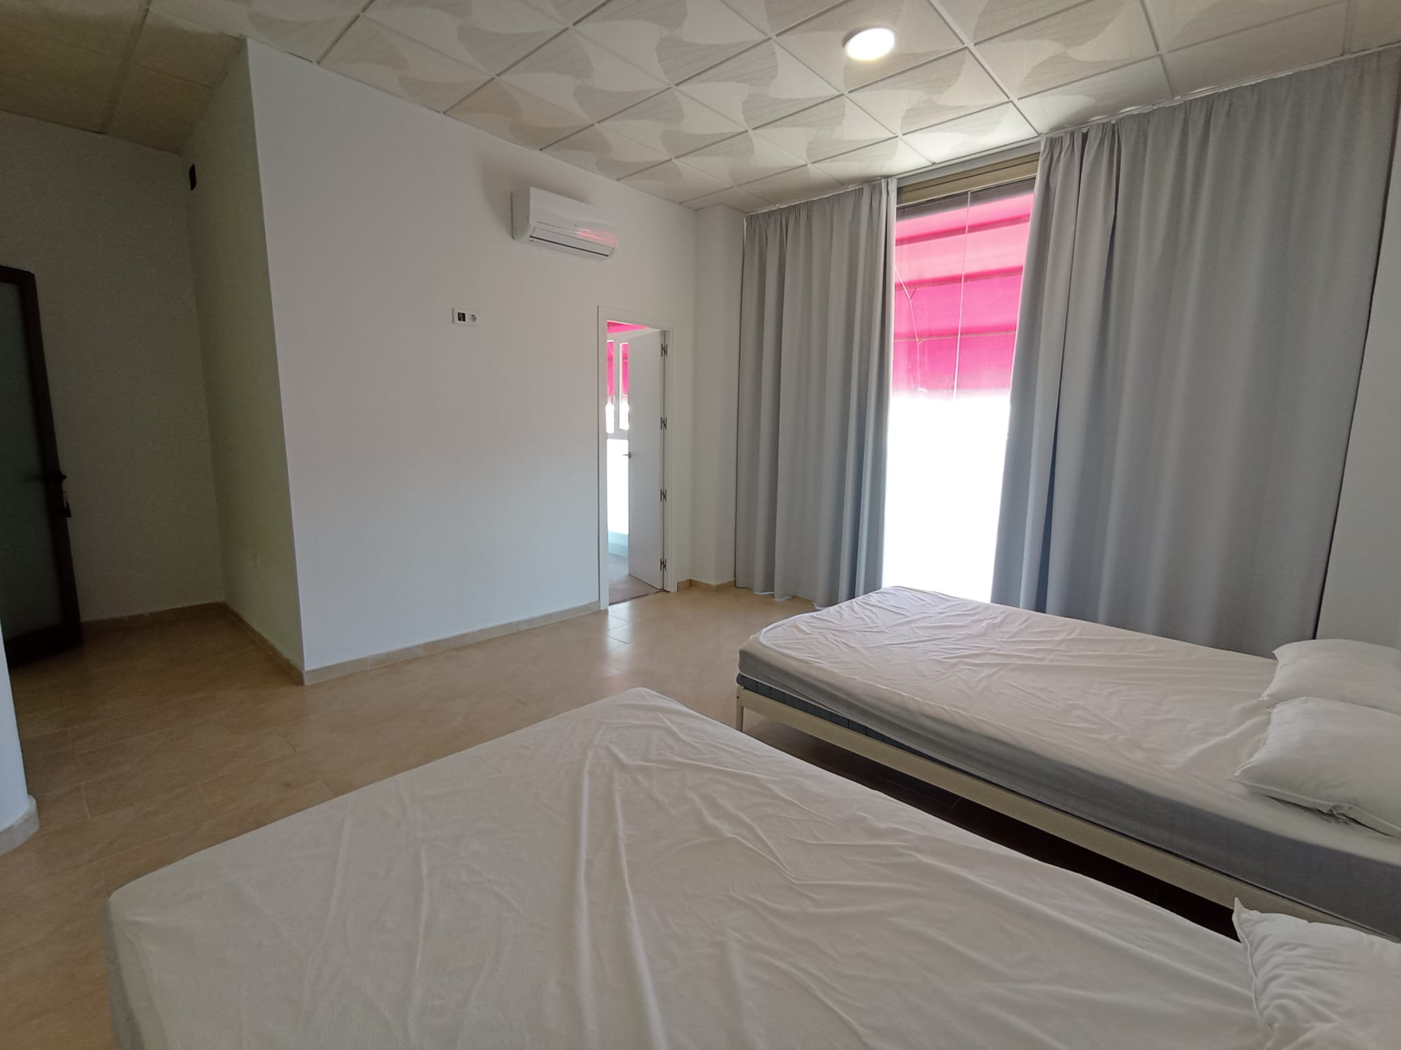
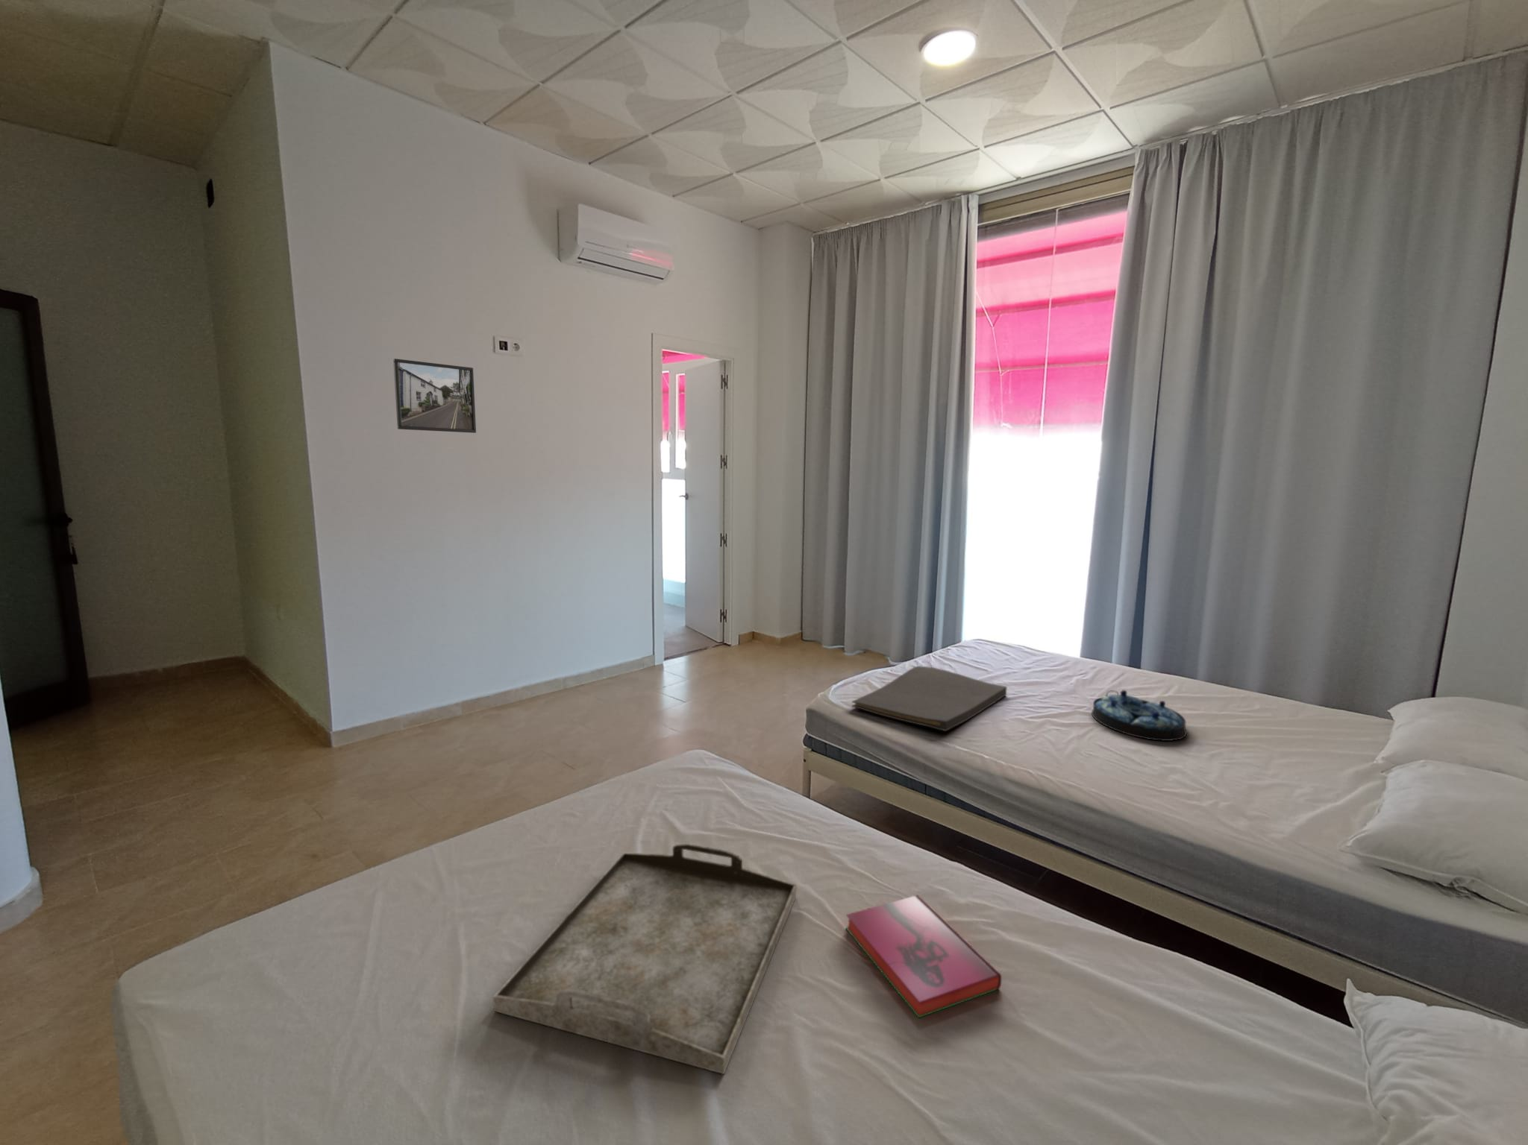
+ hand towel [852,665,1008,732]
+ hardback book [846,894,1002,1019]
+ serving tray [1091,689,1188,742]
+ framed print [392,358,476,434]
+ serving tray [492,843,798,1075]
